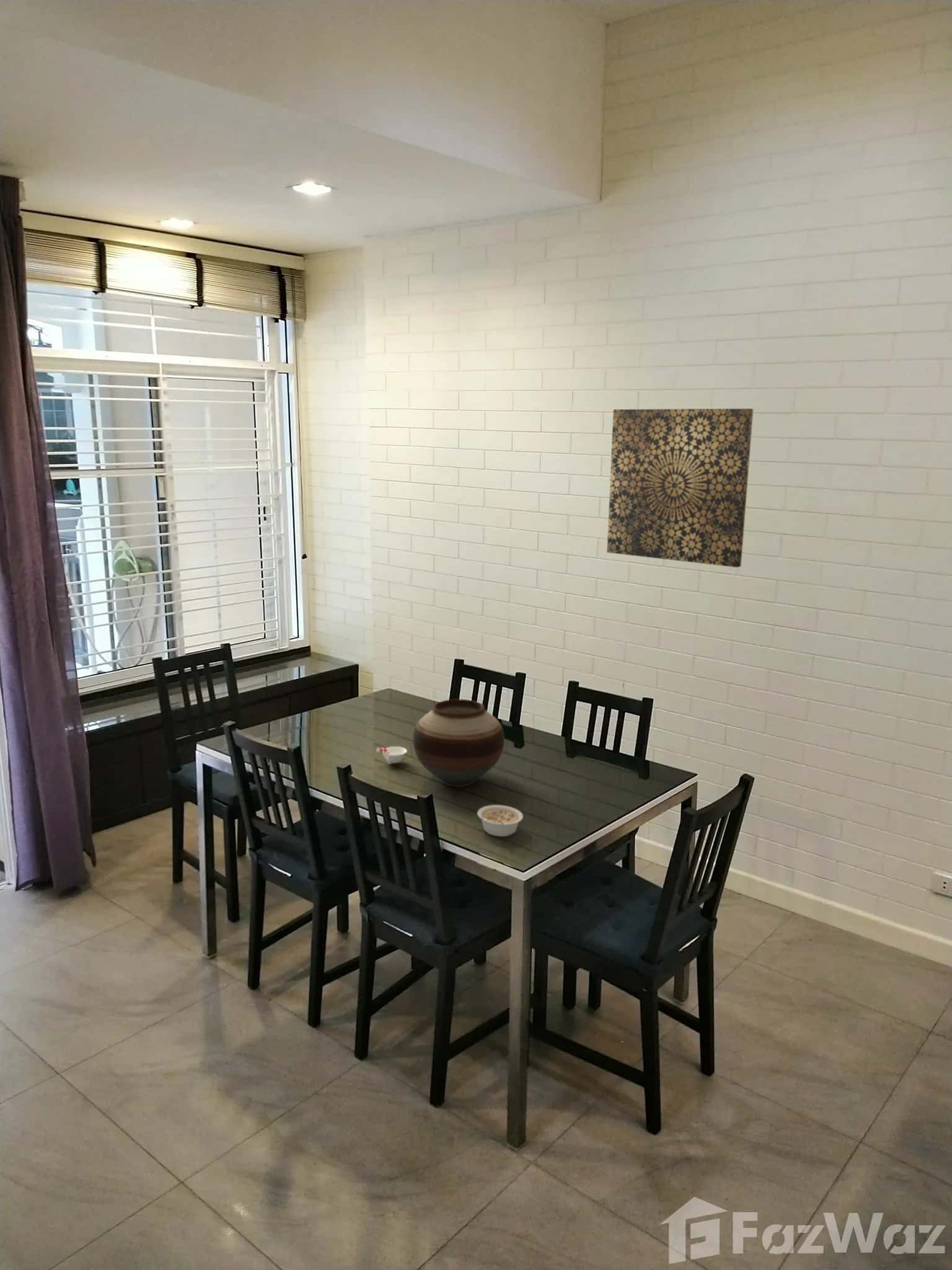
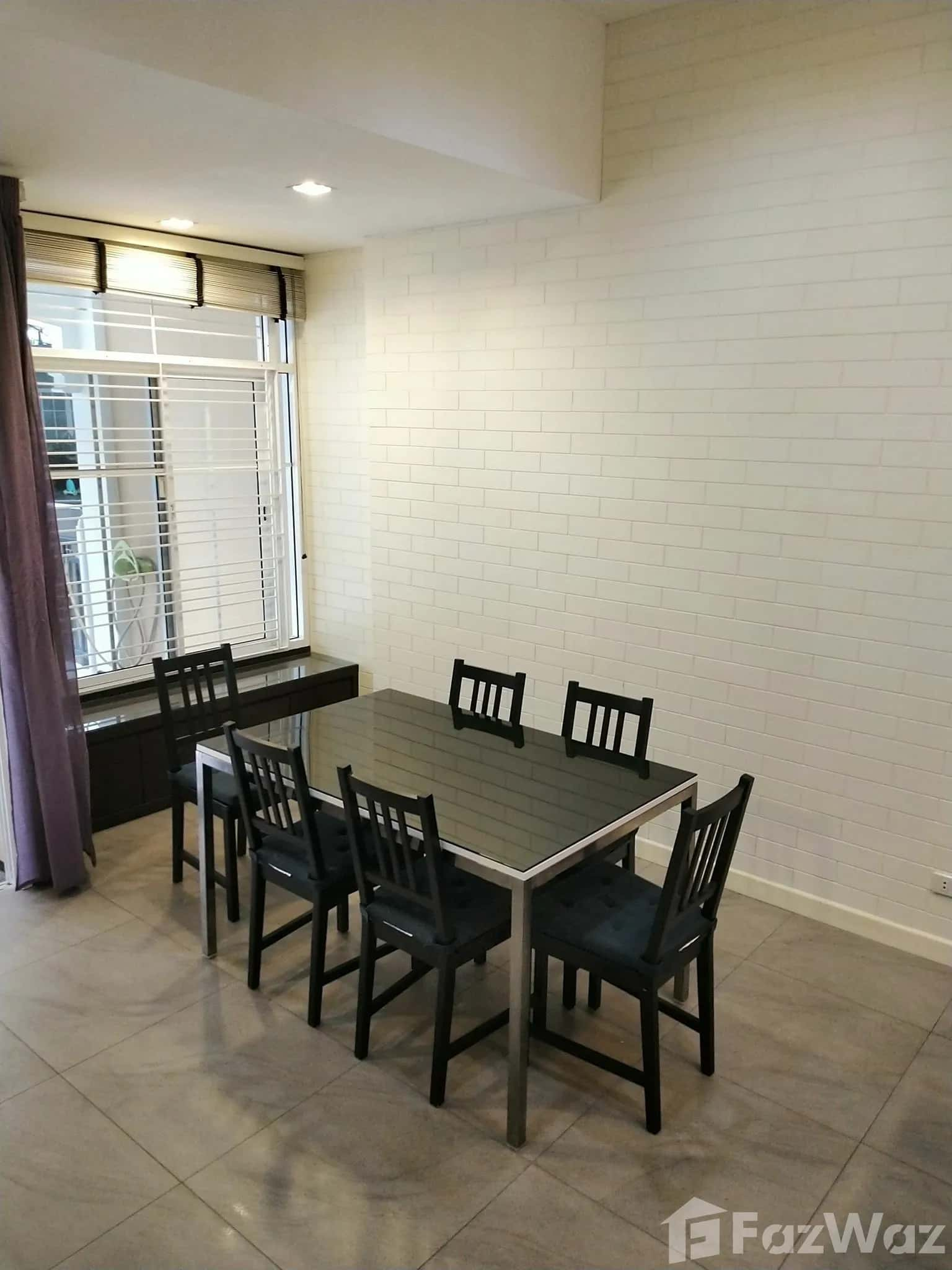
- legume [477,804,524,837]
- vase [412,699,505,788]
- cup [376,746,408,765]
- wall art [606,408,754,568]
